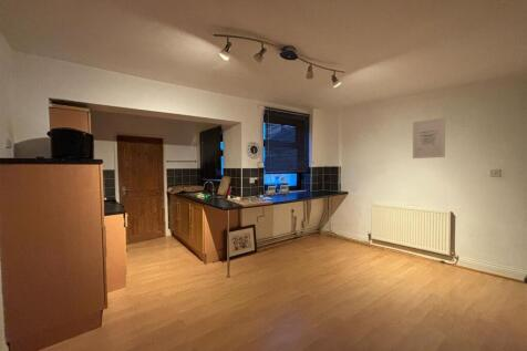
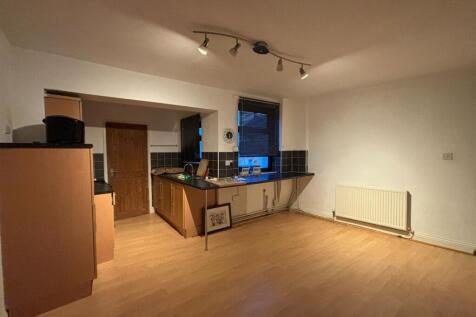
- wall art [412,116,446,159]
